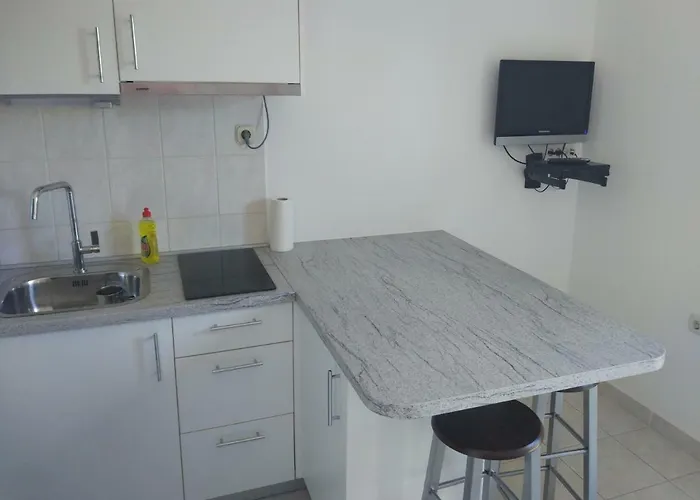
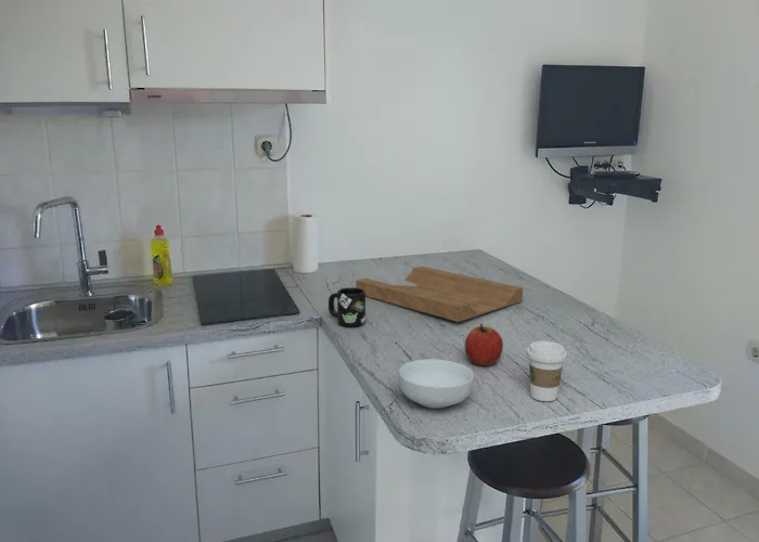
+ mug [327,286,366,327]
+ cutting board [355,266,524,323]
+ apple [464,323,504,366]
+ coffee cup [526,340,568,402]
+ cereal bowl [398,359,475,410]
